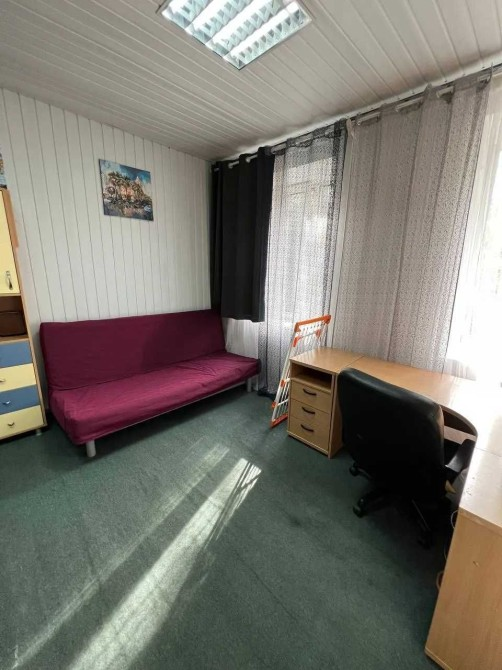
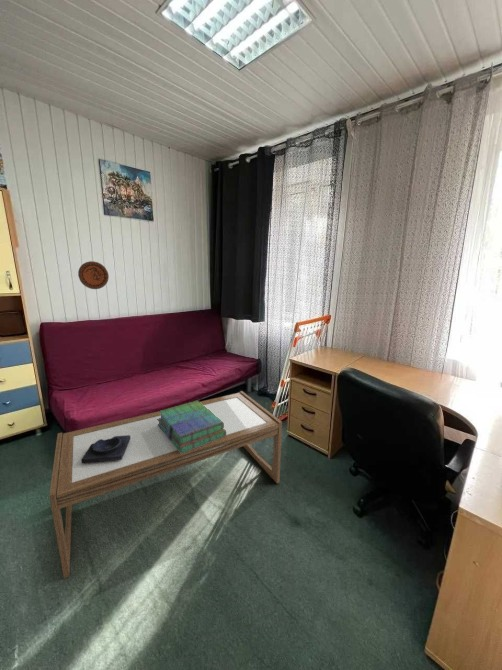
+ stack of books [157,400,226,454]
+ decorative plate [77,260,110,290]
+ coffee table [48,390,283,580]
+ decorative bowl [81,435,130,463]
